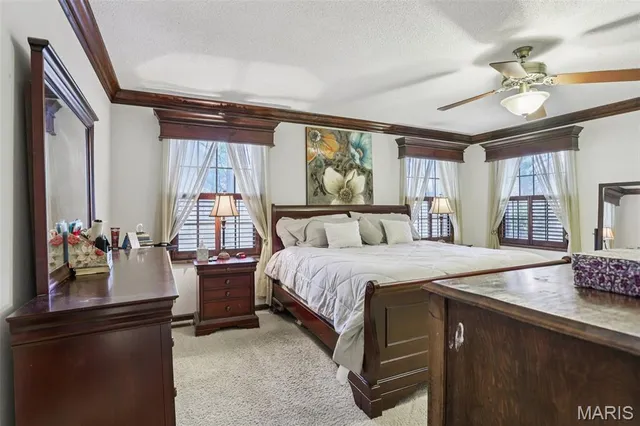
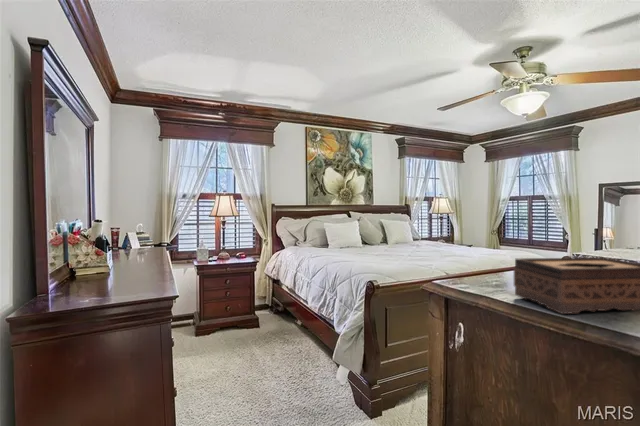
+ tissue box [513,256,640,315]
